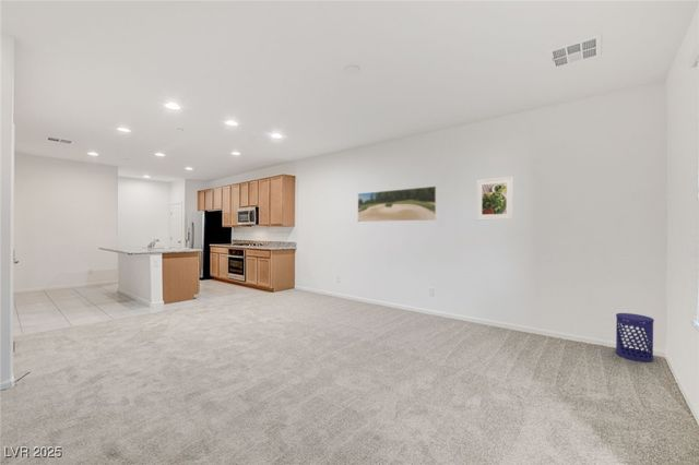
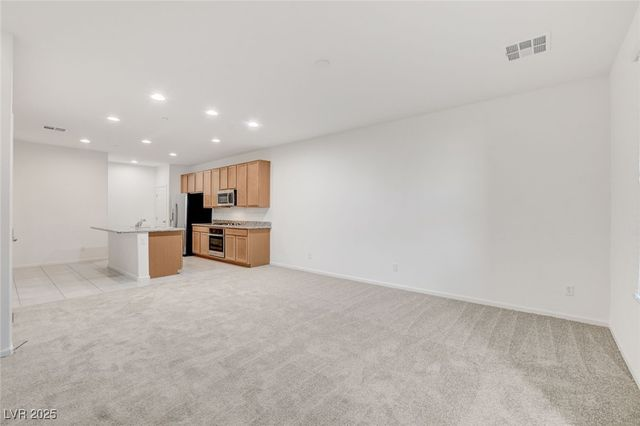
- waste bin [615,312,655,363]
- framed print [475,176,514,222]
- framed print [357,186,438,223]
